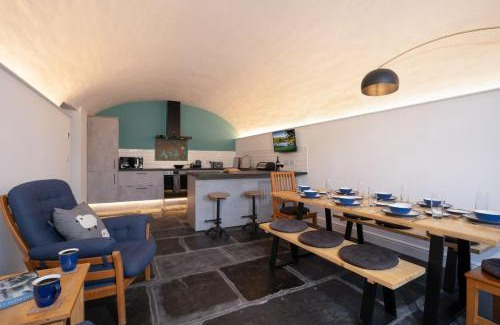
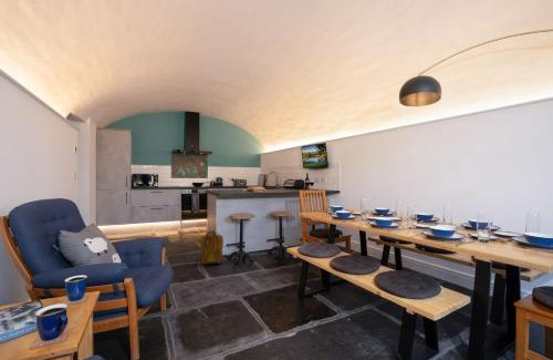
+ backpack [199,229,225,266]
